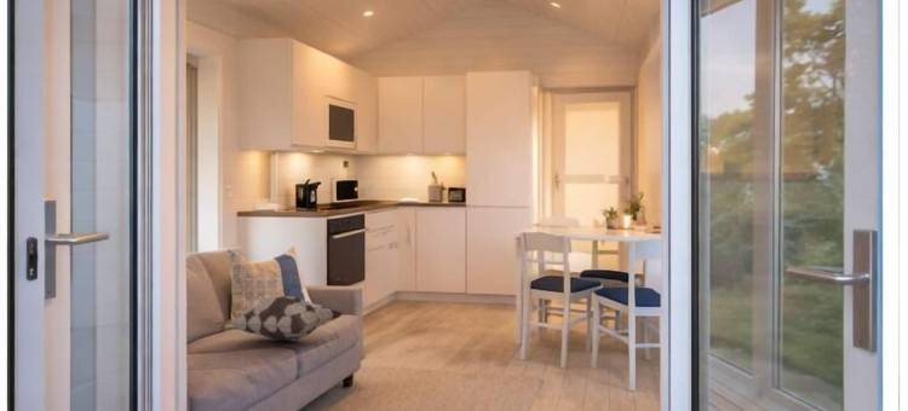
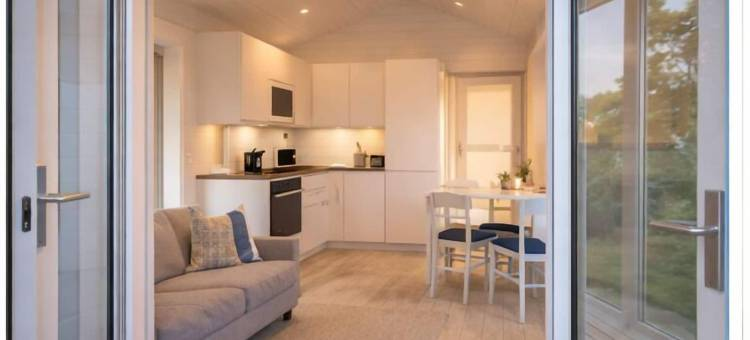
- decorative pillow [214,295,344,342]
